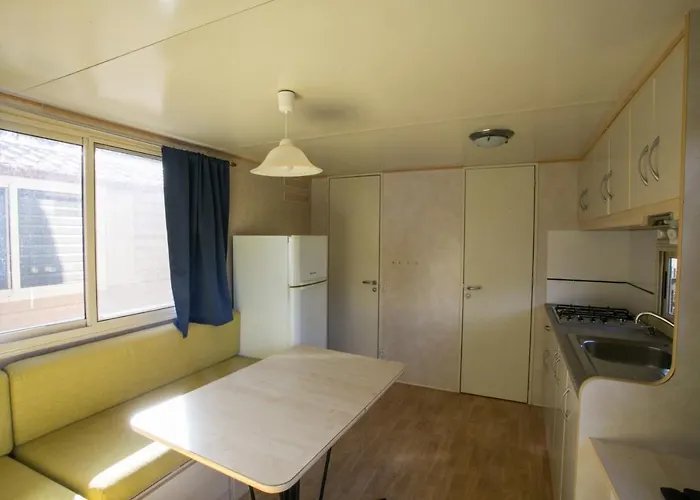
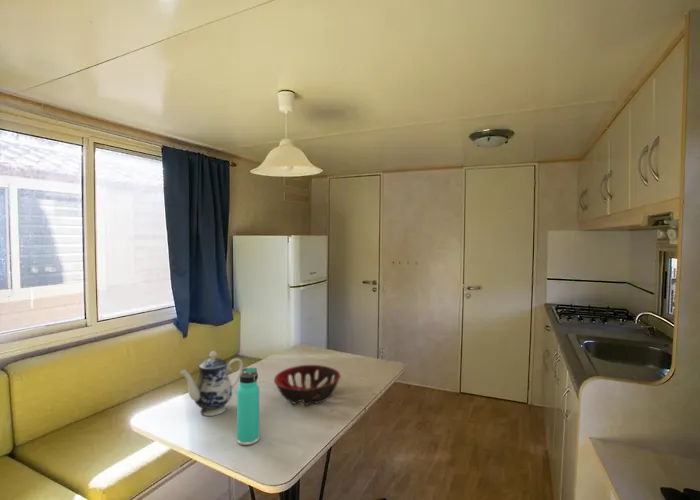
+ thermos bottle [236,367,260,446]
+ decorative bowl [273,364,342,406]
+ teapot [179,350,244,417]
